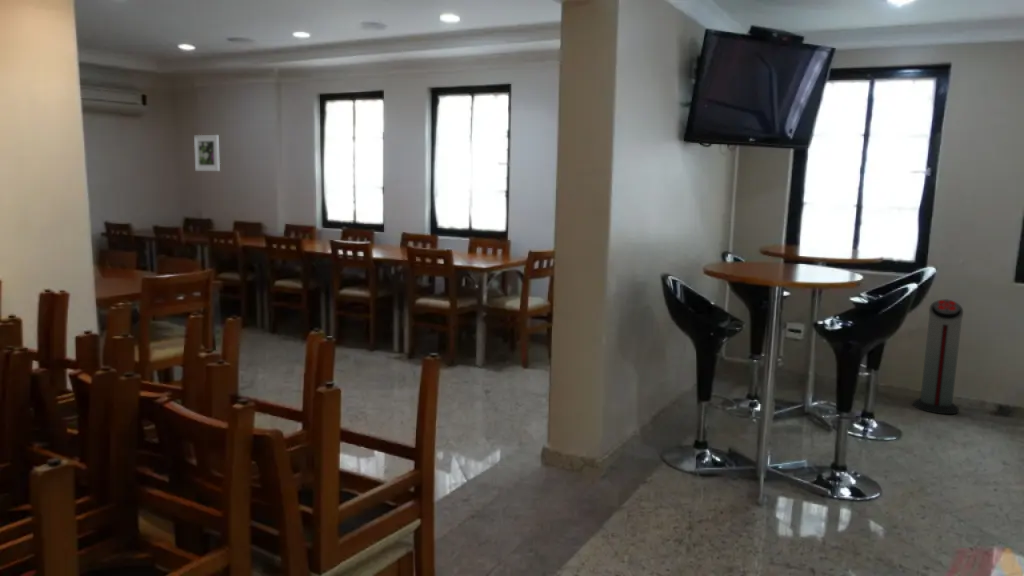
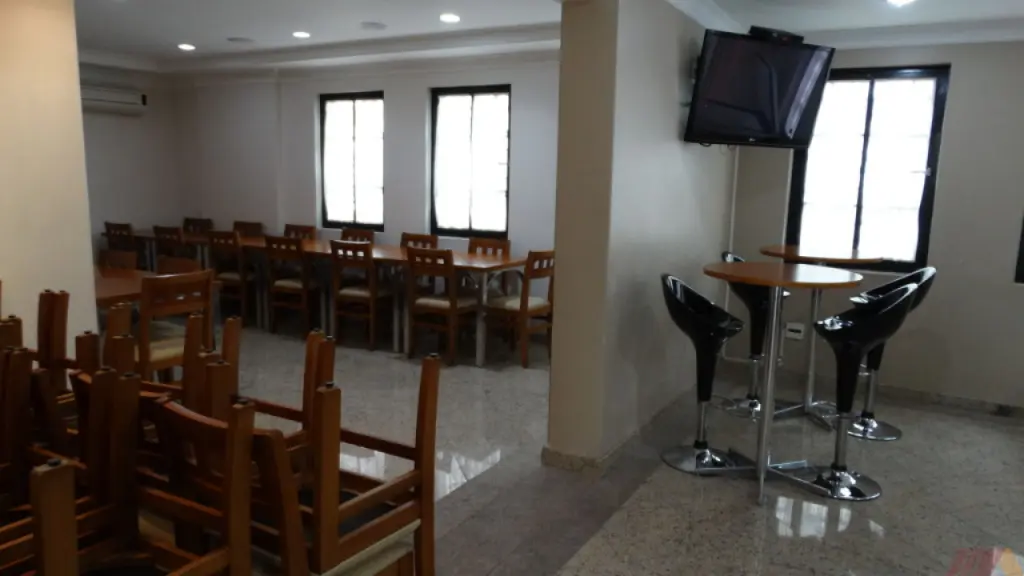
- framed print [193,134,221,172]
- air purifier [912,298,964,415]
